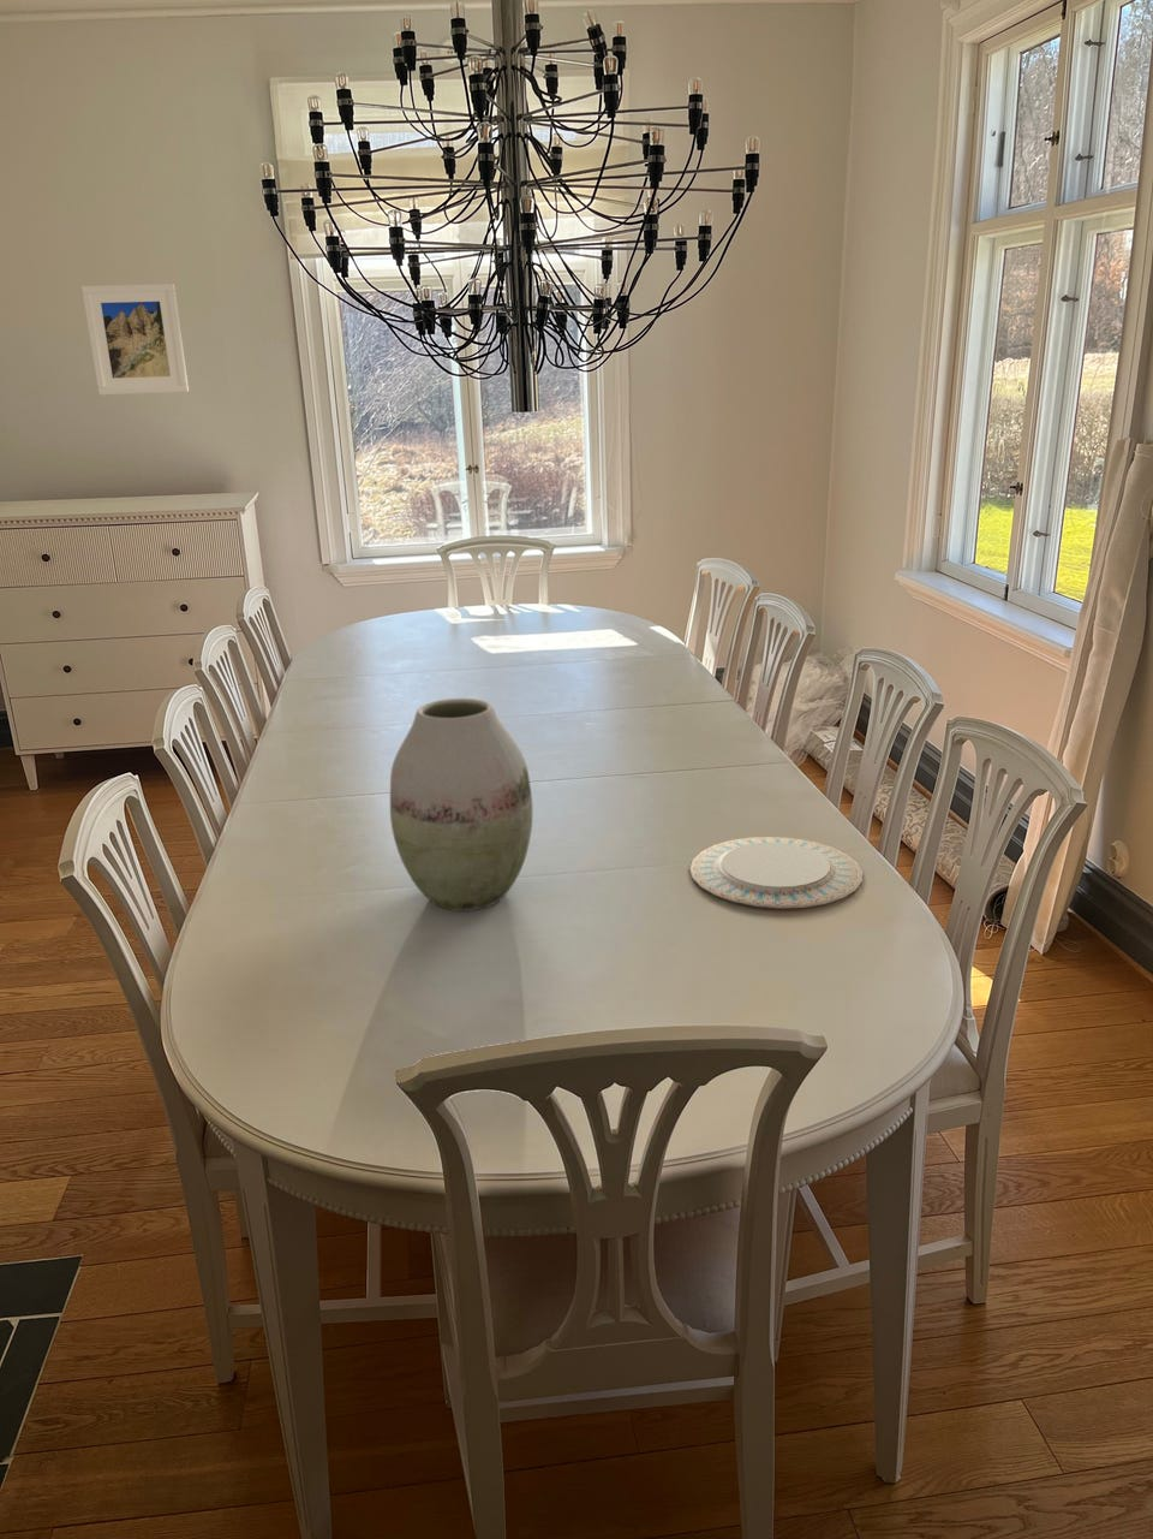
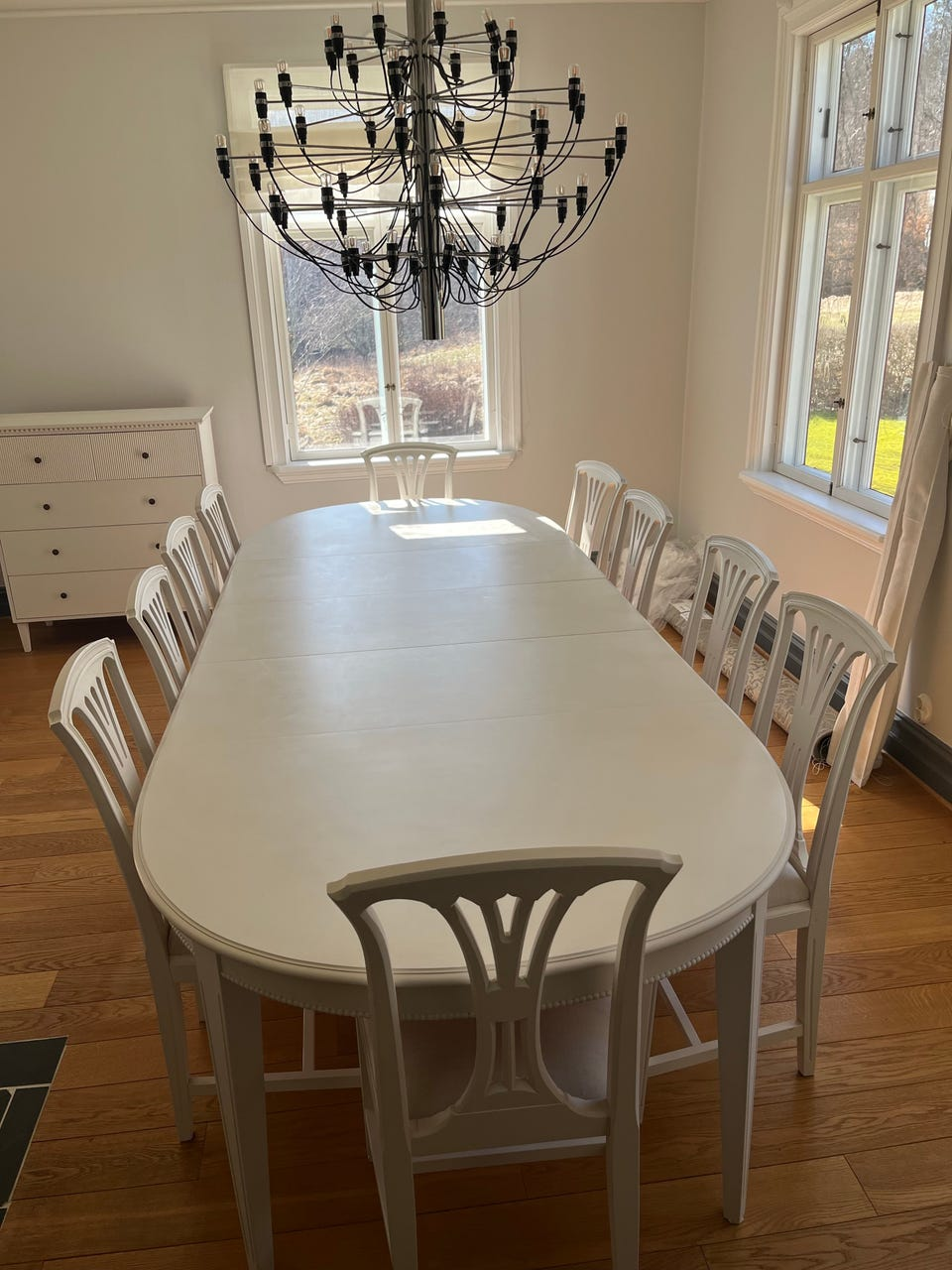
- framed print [80,282,190,395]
- vase [389,697,533,912]
- chinaware [689,836,864,910]
